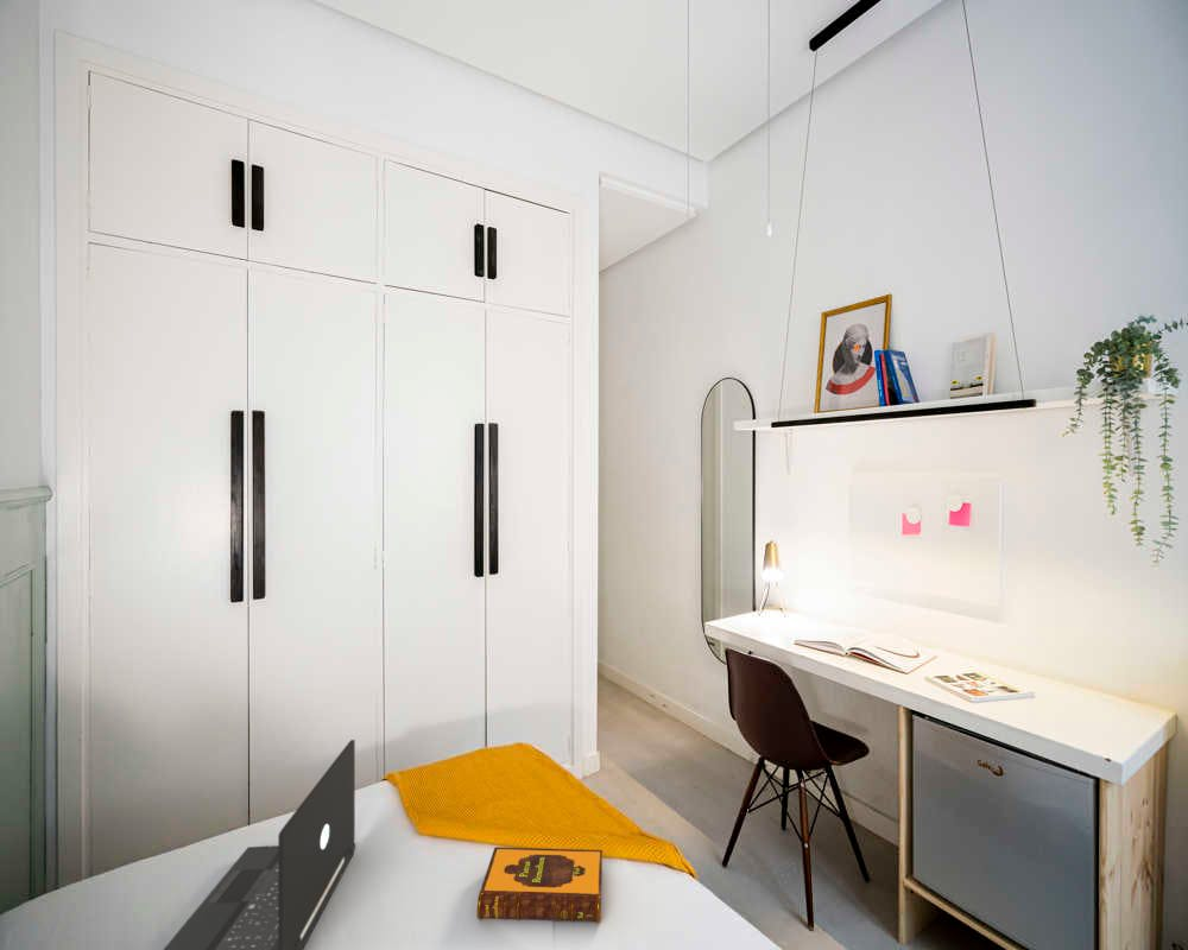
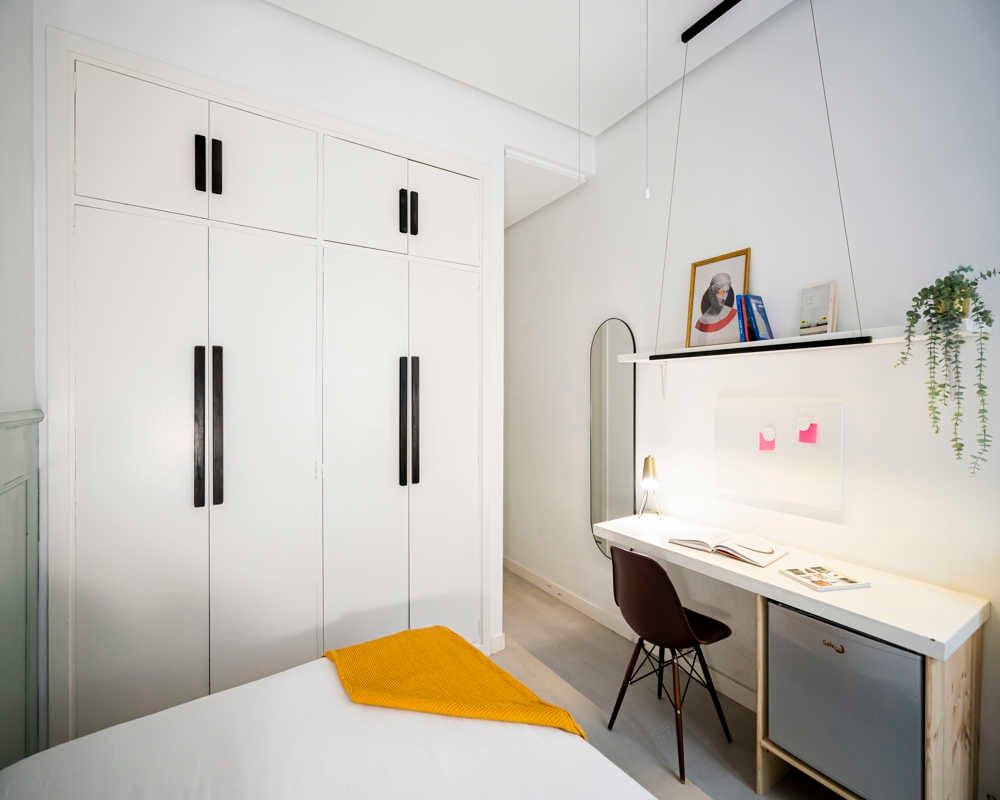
- laptop [163,739,356,950]
- hardback book [476,847,604,924]
